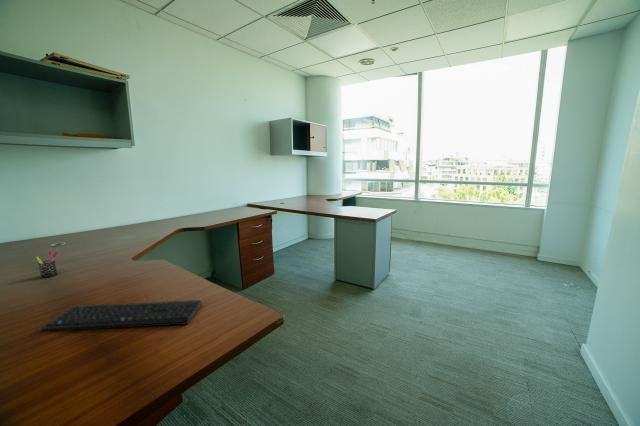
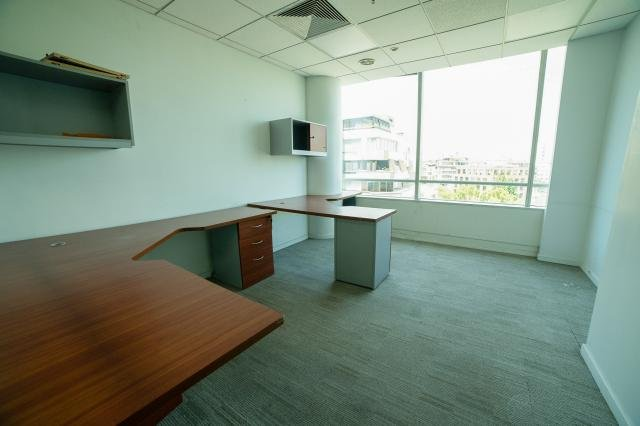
- pen holder [34,249,59,279]
- keyboard [39,299,203,333]
